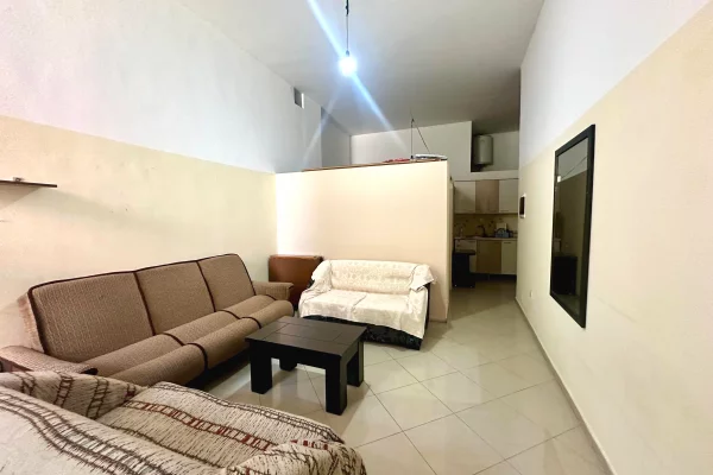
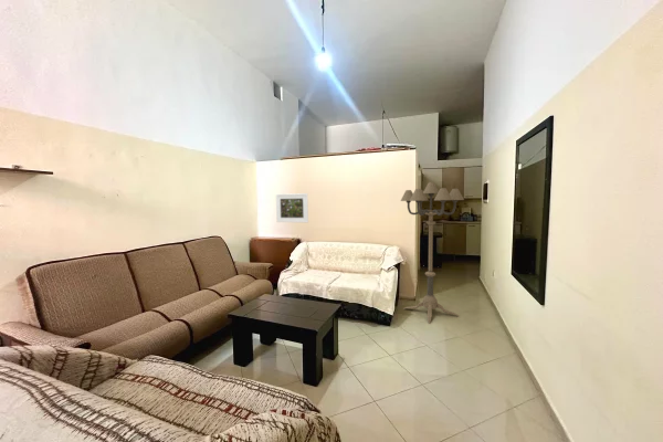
+ floor lamp [400,181,465,324]
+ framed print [275,192,309,223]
